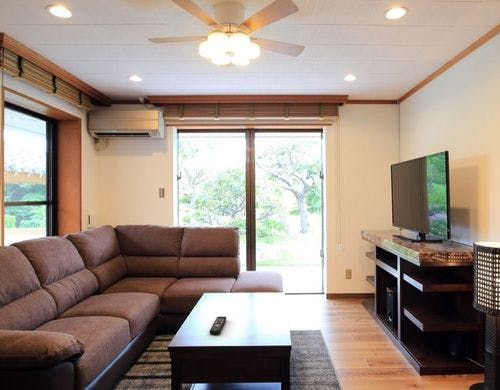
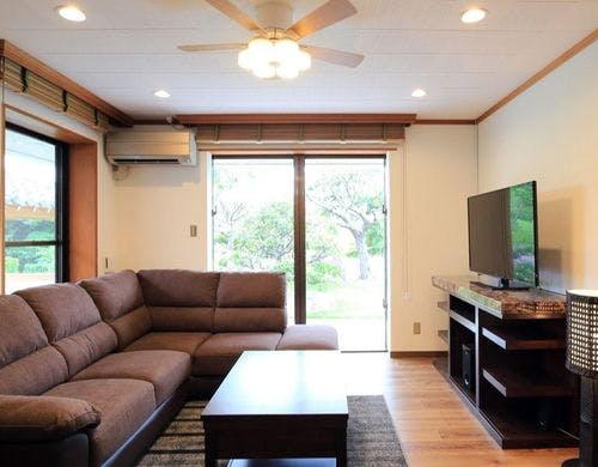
- remote control [209,315,227,336]
